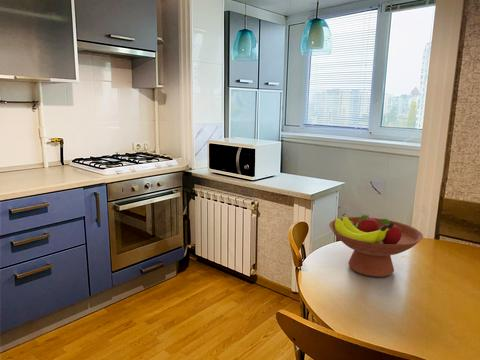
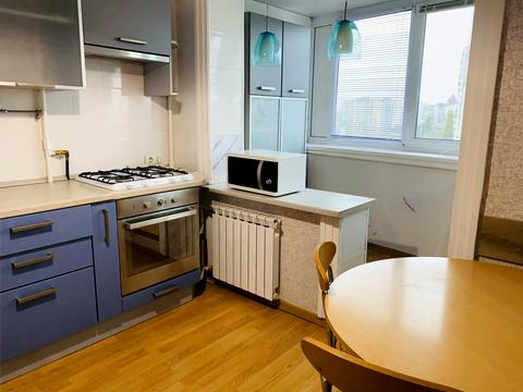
- fruit bowl [328,214,424,278]
